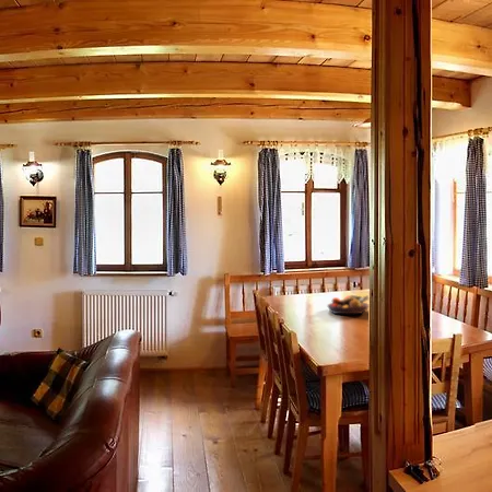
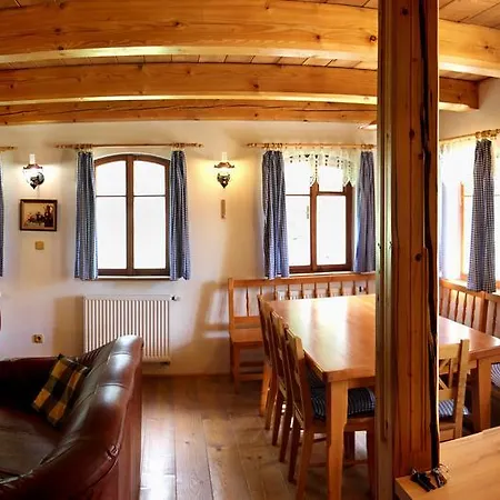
- fruit bowl [326,294,370,315]
